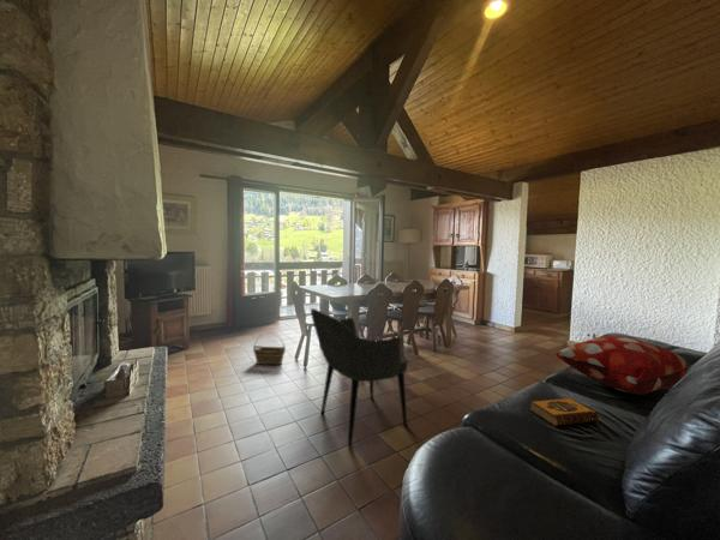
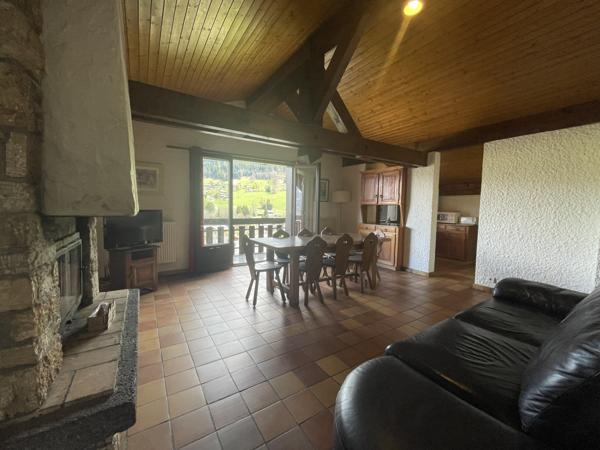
- hardback book [529,397,600,427]
- armchair [310,307,409,446]
- basket [252,331,287,366]
- decorative pillow [554,335,689,396]
